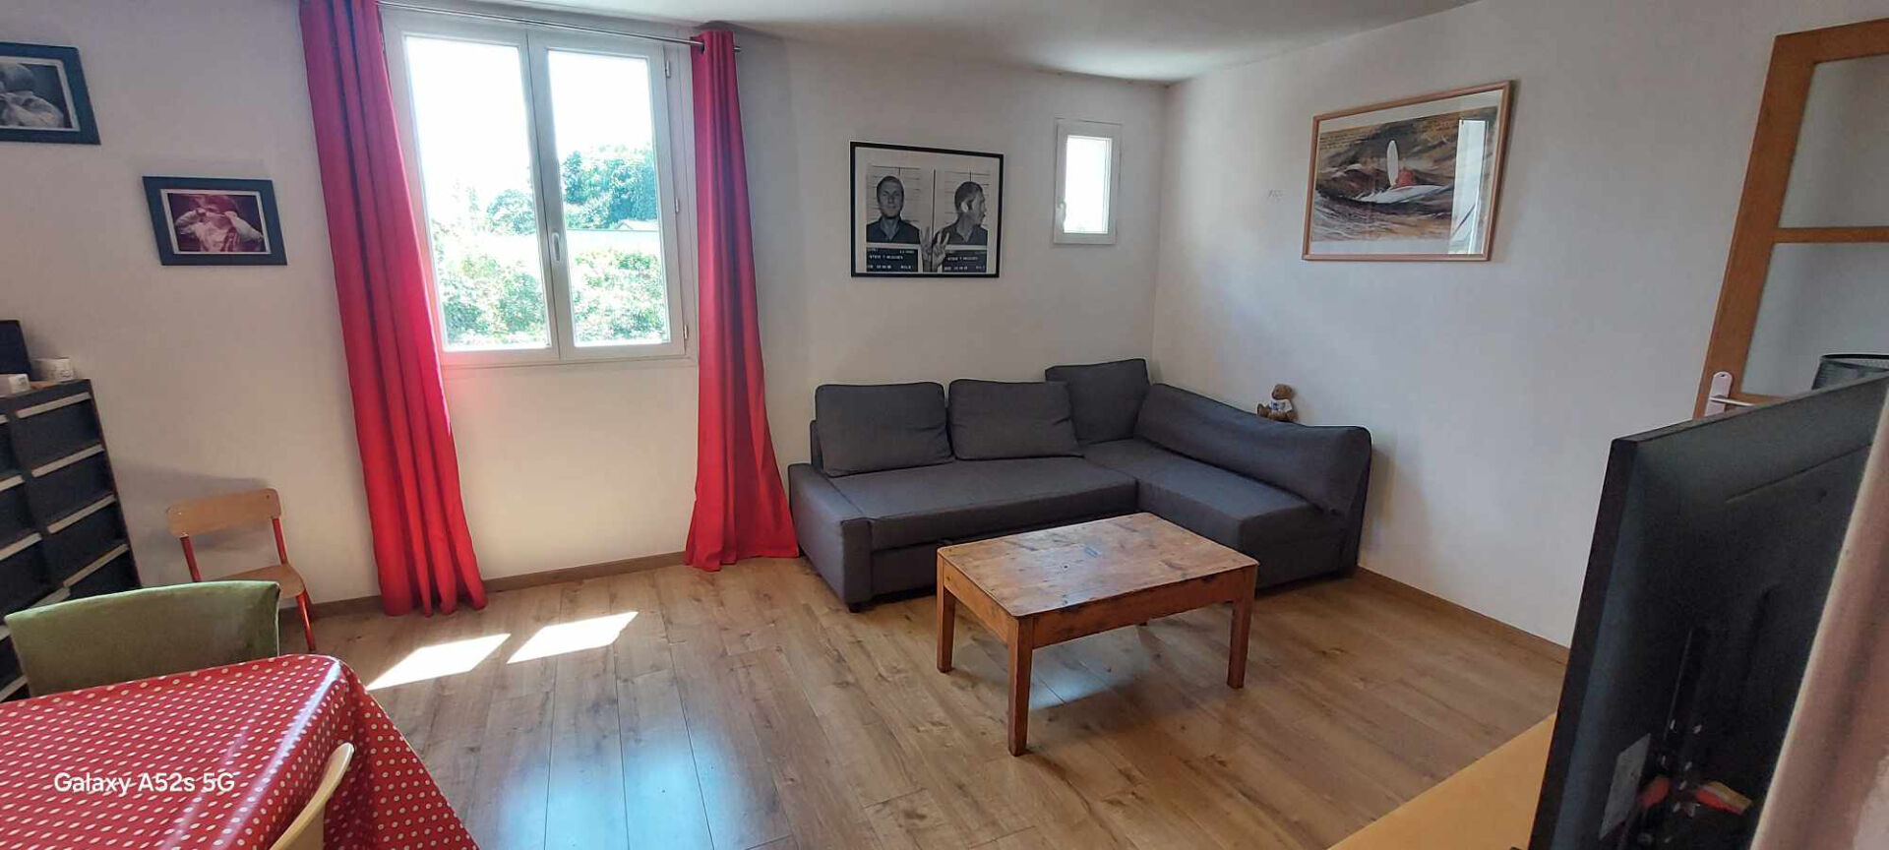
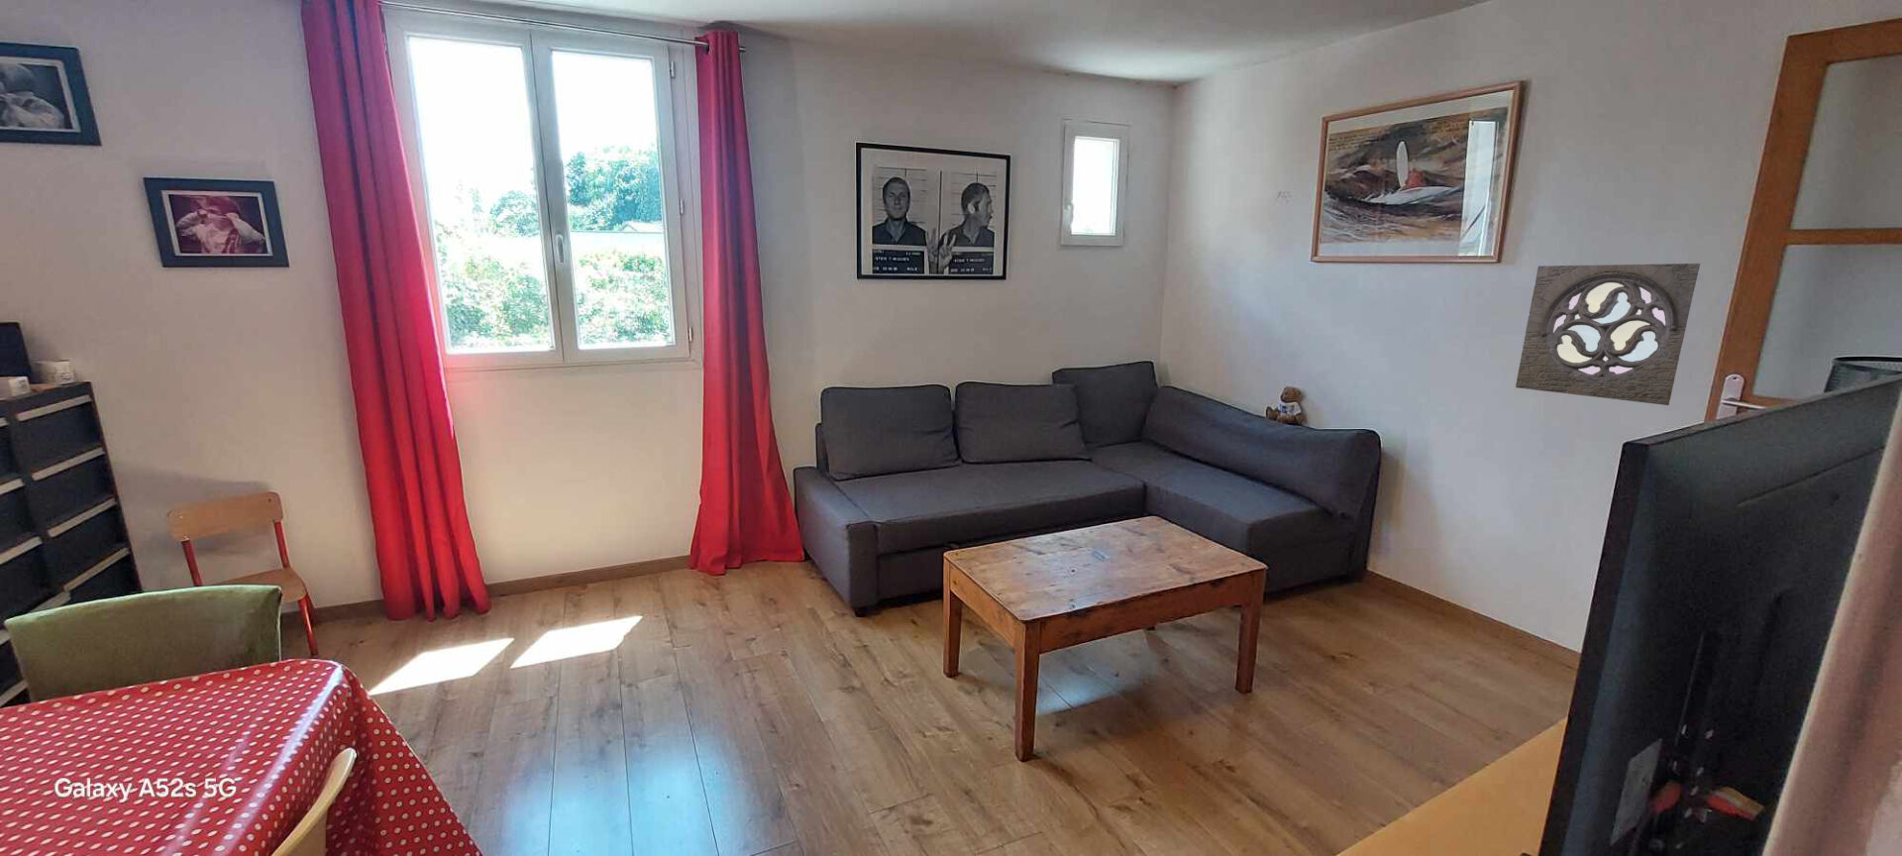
+ wall ornament [1515,263,1701,406]
